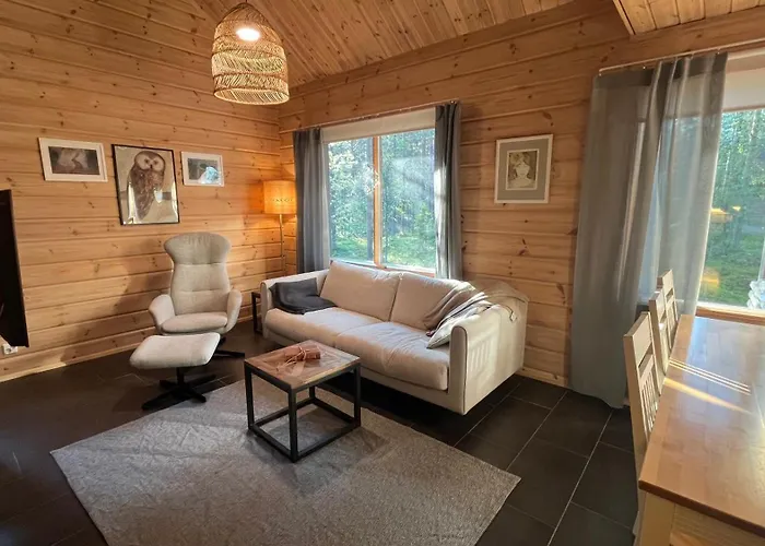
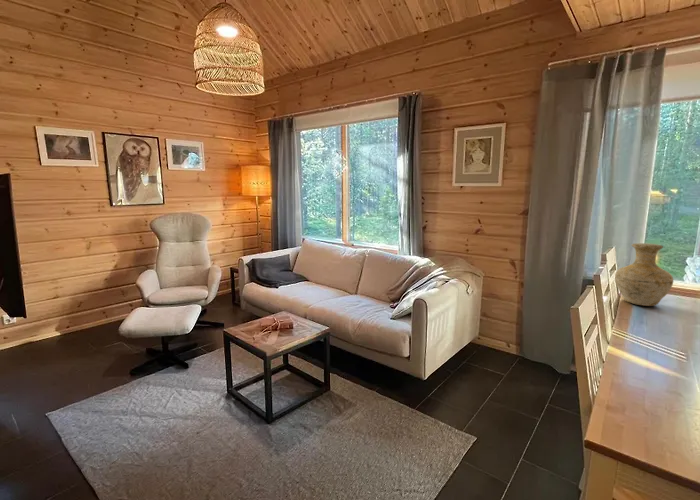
+ vase [614,242,675,307]
